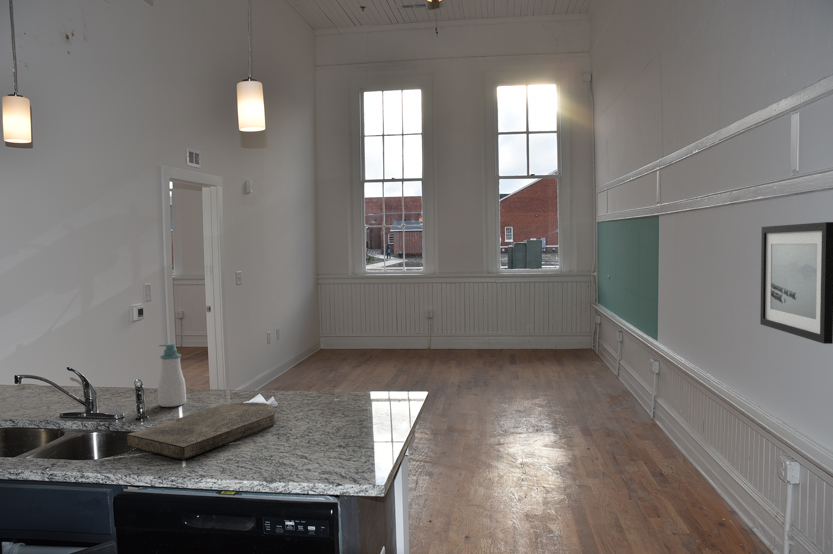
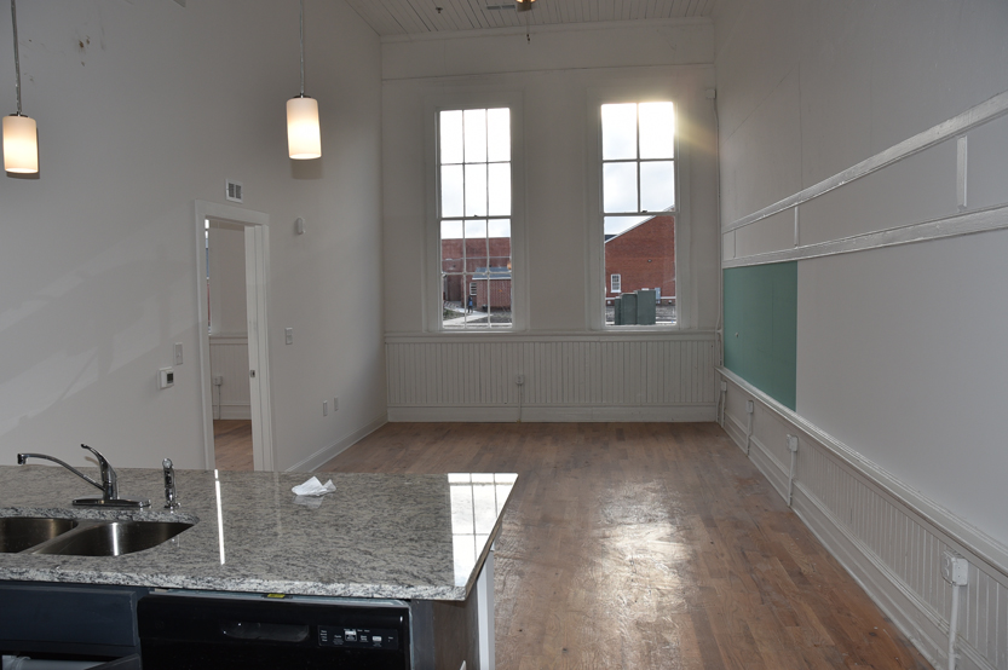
- wall art [759,221,833,345]
- cutting board [126,401,277,461]
- soap bottle [157,343,187,408]
